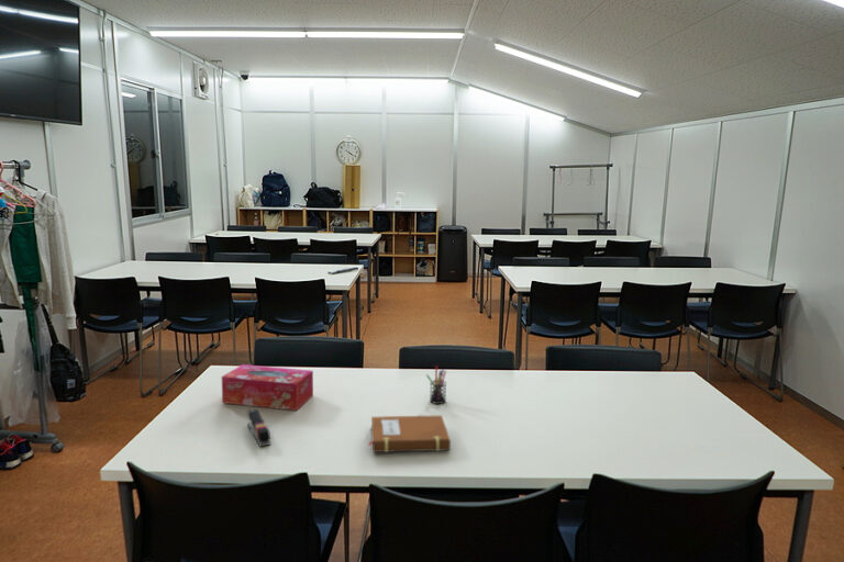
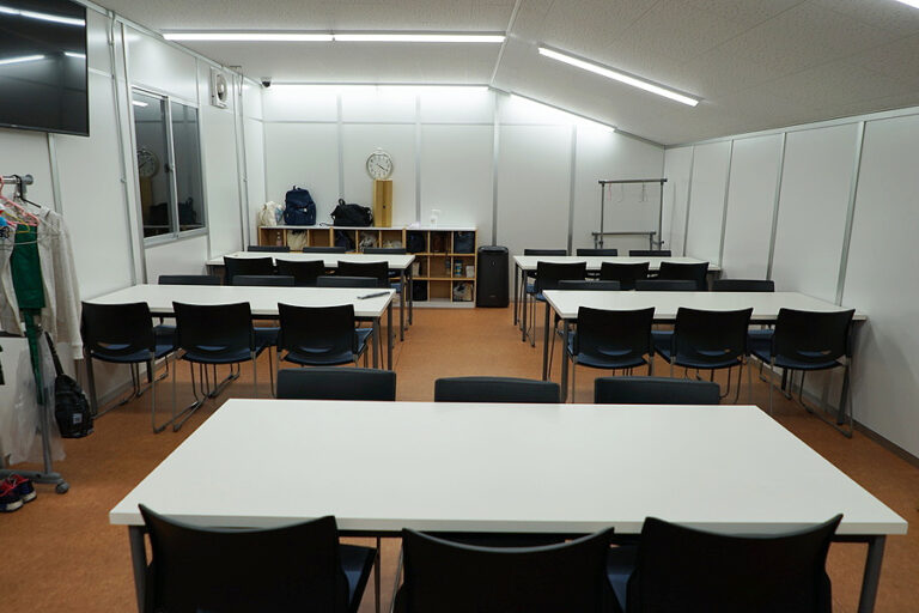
- notebook [367,414,452,453]
- stapler [246,408,273,448]
- tissue box [221,363,314,412]
- pen holder [425,366,447,405]
